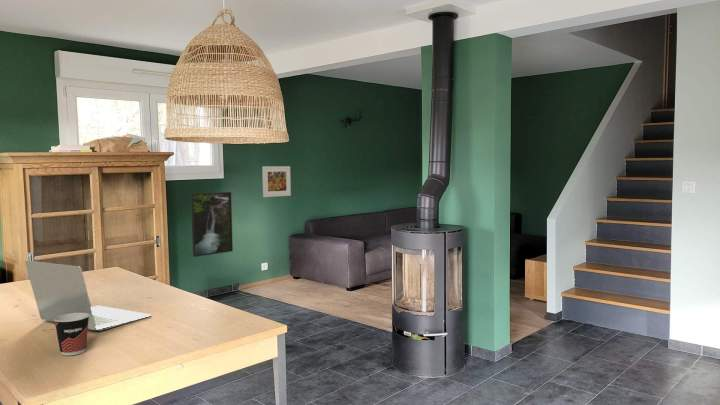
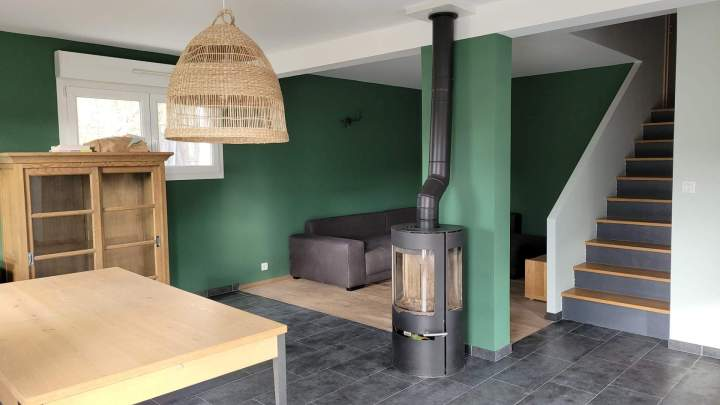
- laptop [24,259,153,332]
- cup [54,313,90,356]
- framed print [261,165,292,198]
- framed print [190,191,234,258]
